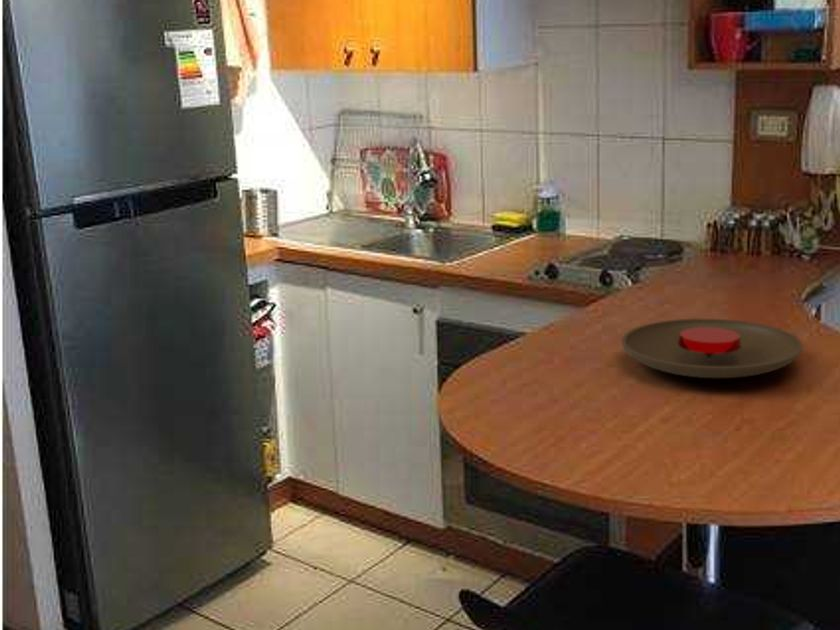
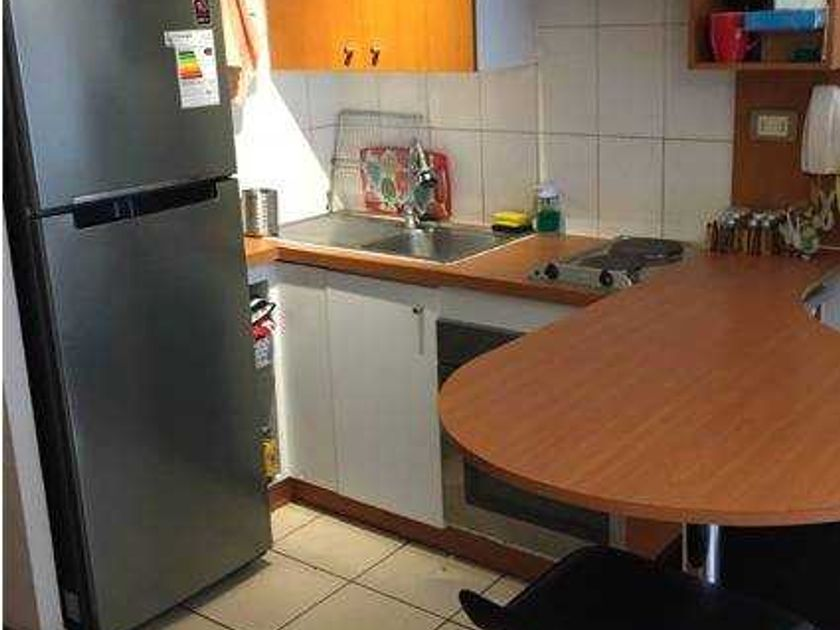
- plate [621,318,804,379]
